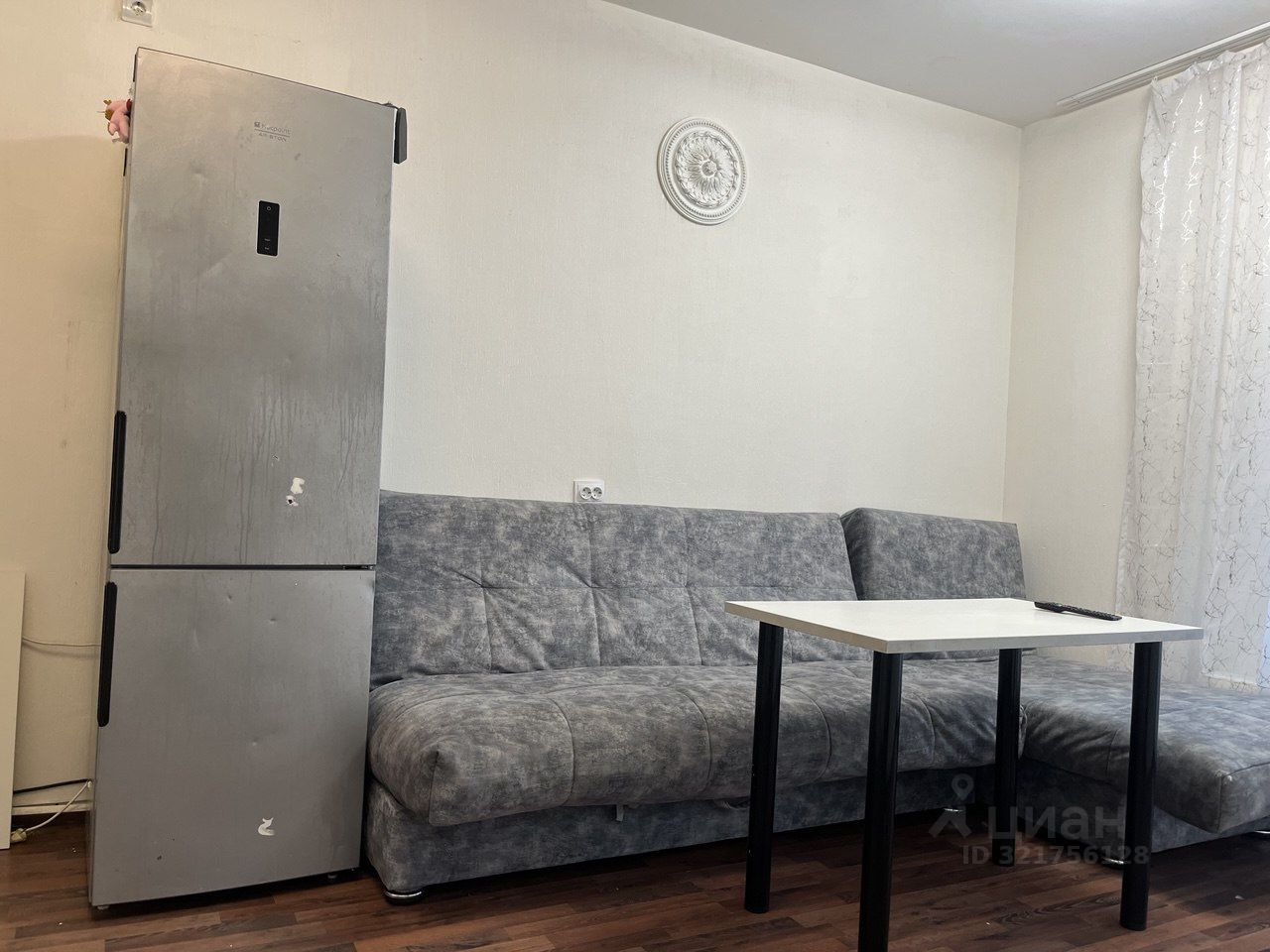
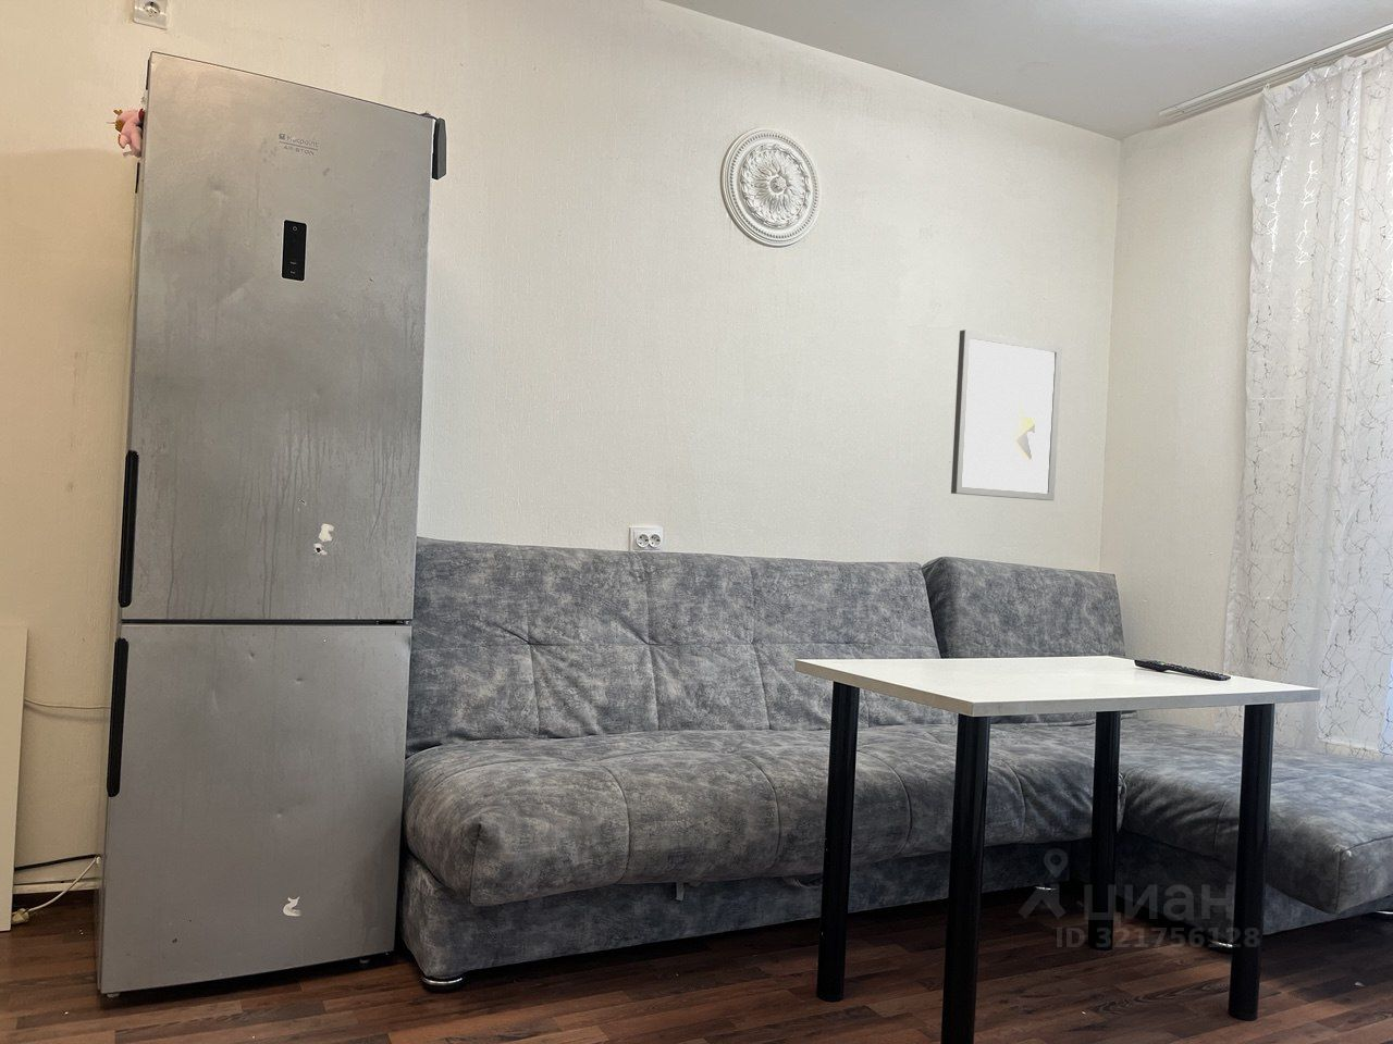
+ wall art [950,328,1063,501]
